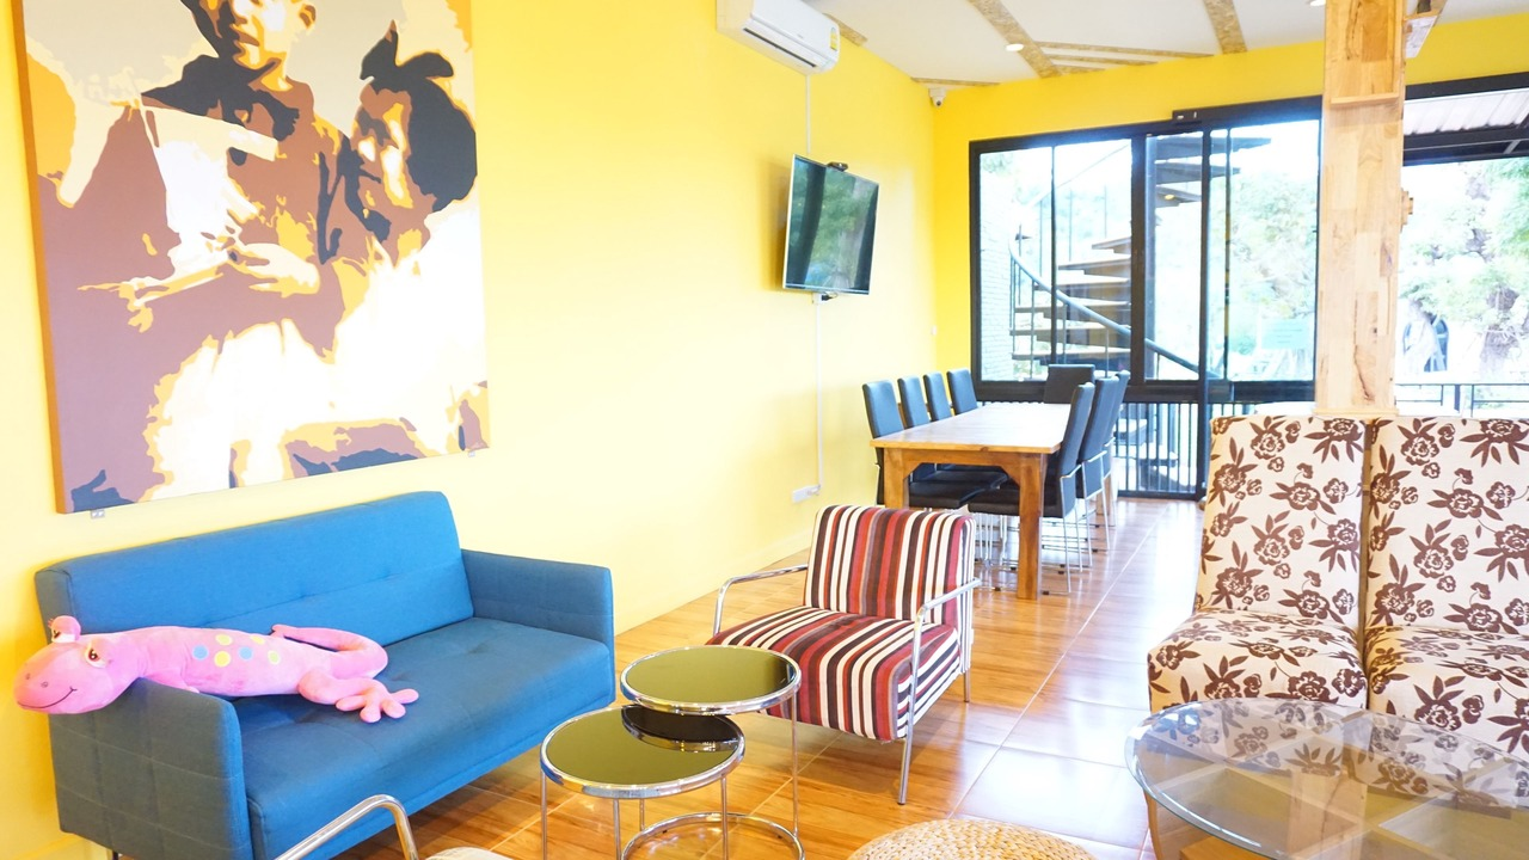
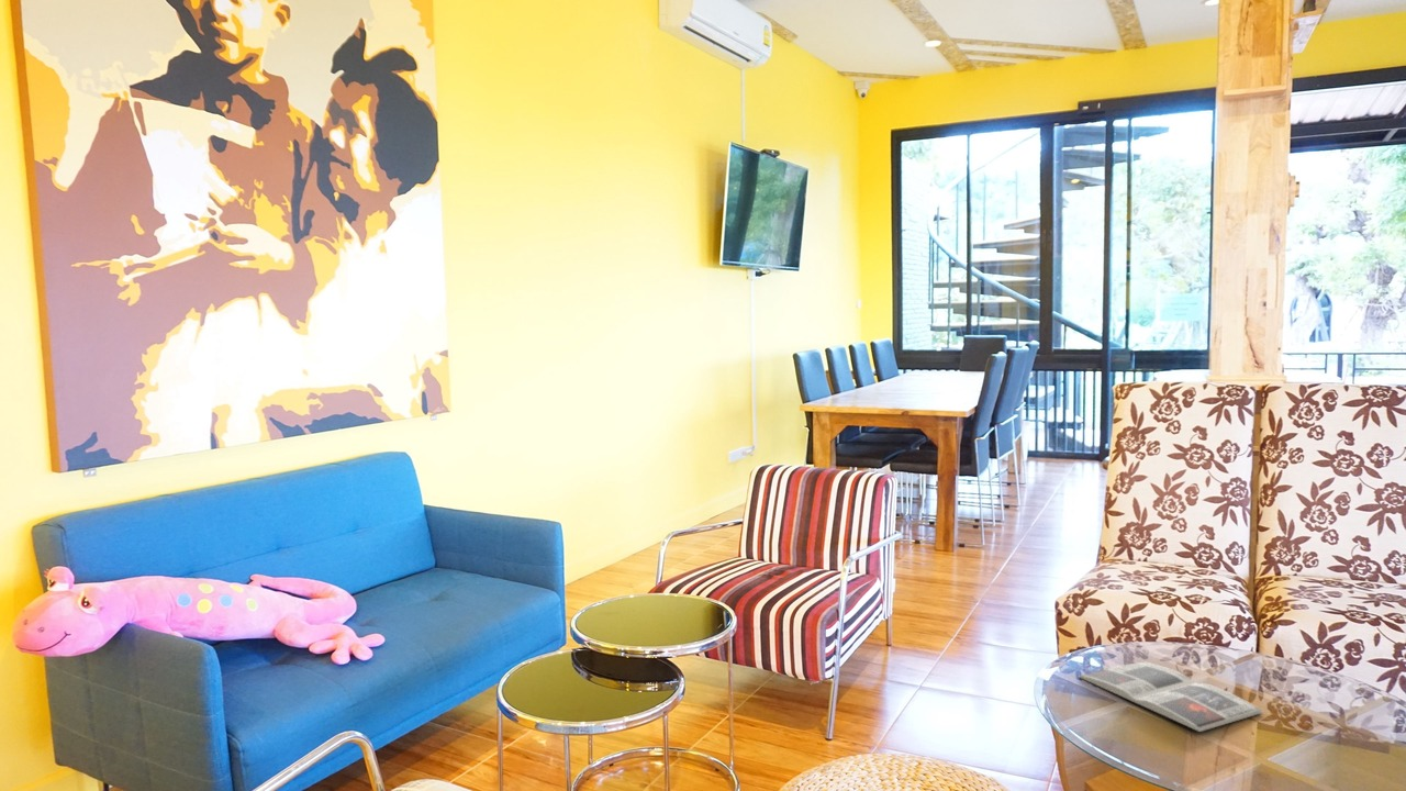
+ magazine [1078,660,1264,733]
